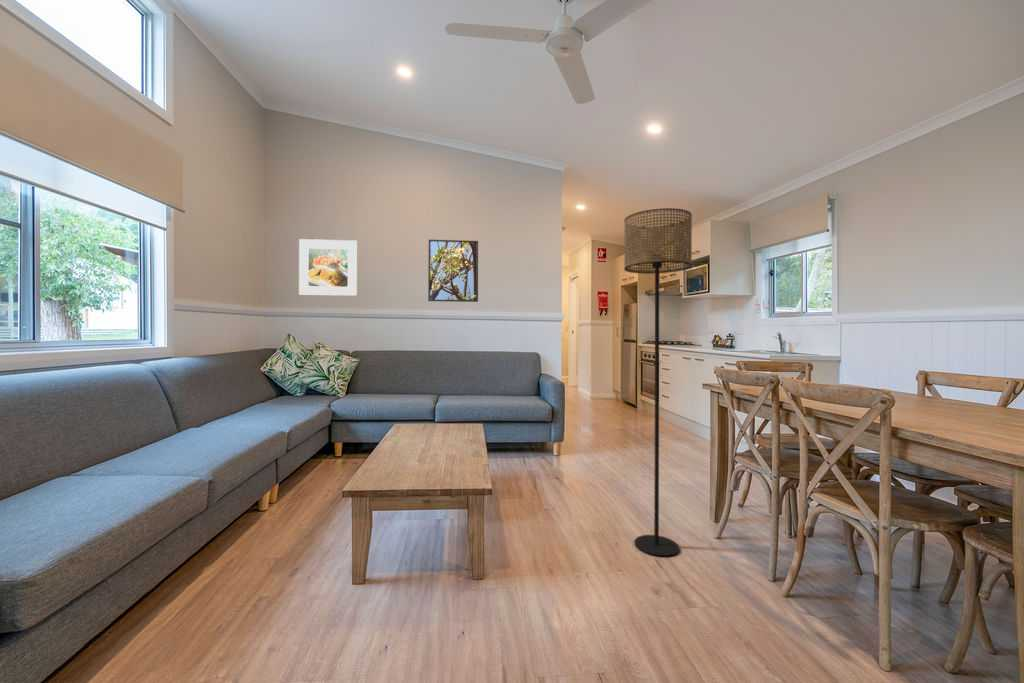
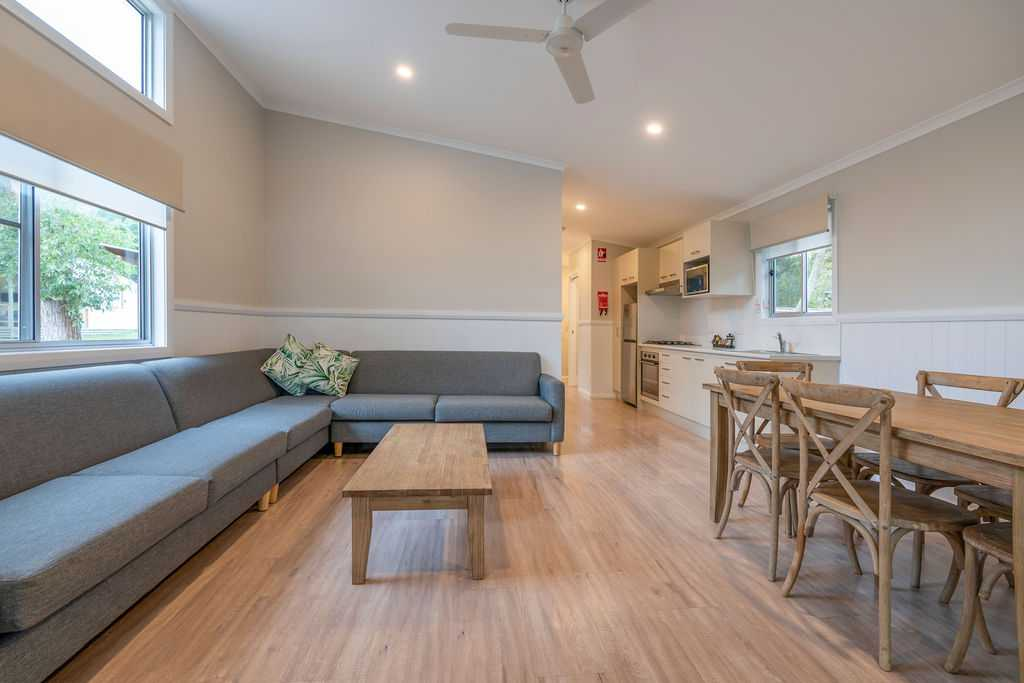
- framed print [298,238,358,297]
- floor lamp [623,207,693,557]
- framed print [427,239,479,303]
